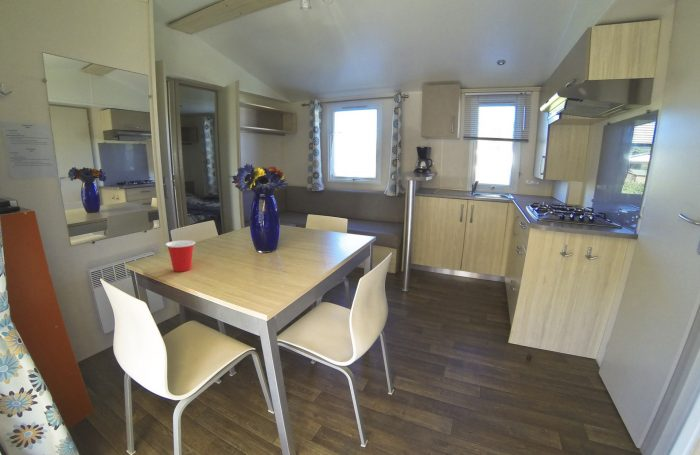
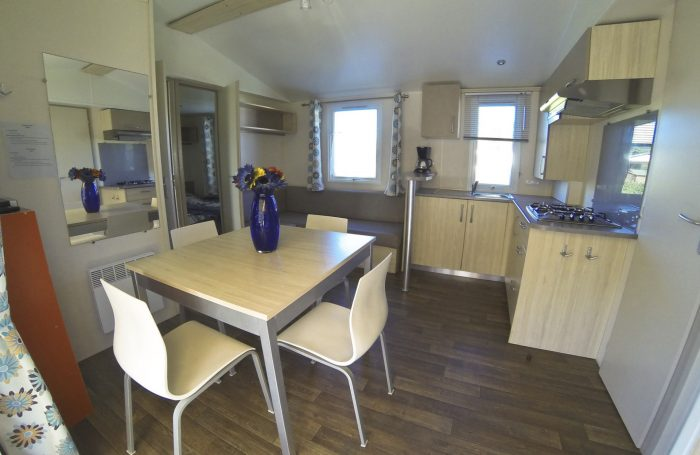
- cup [164,239,196,273]
